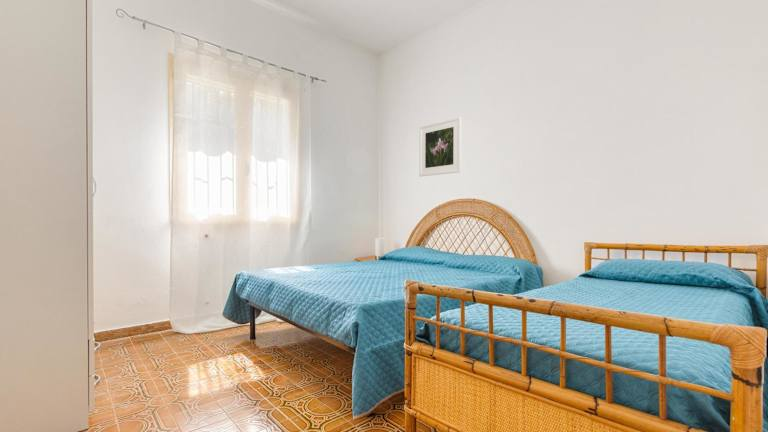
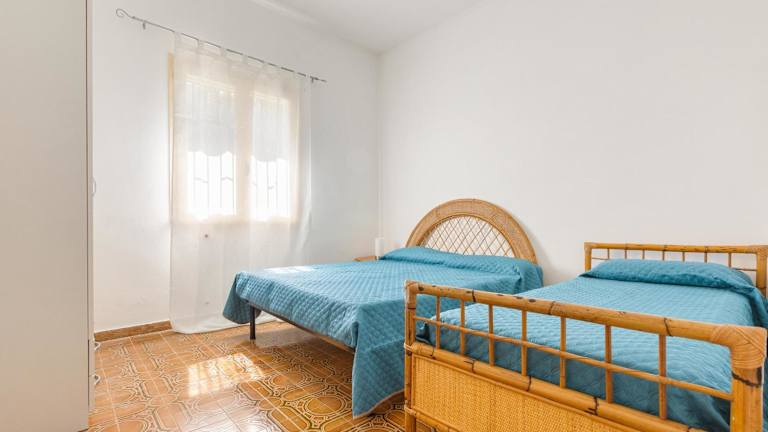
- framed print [418,116,462,177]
